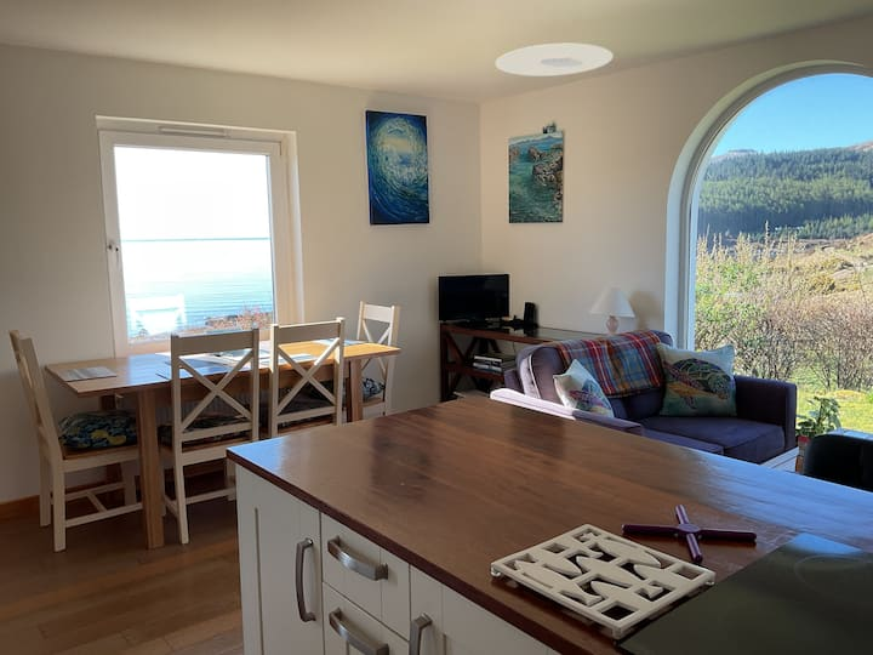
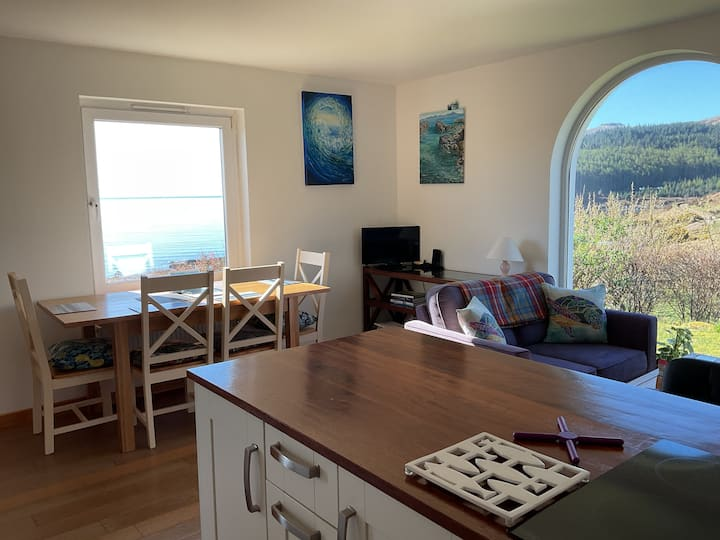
- ceiling light [495,42,615,78]
